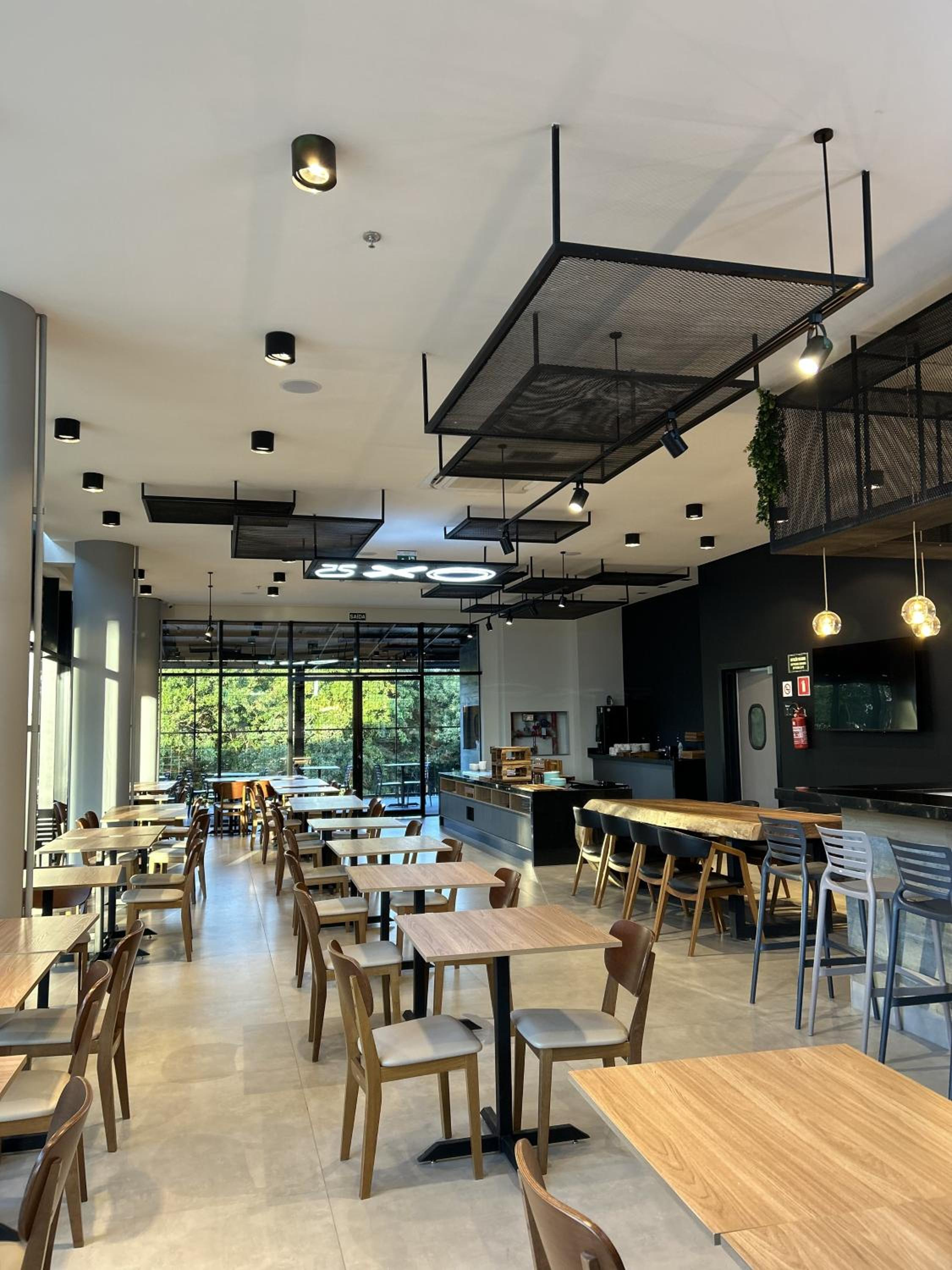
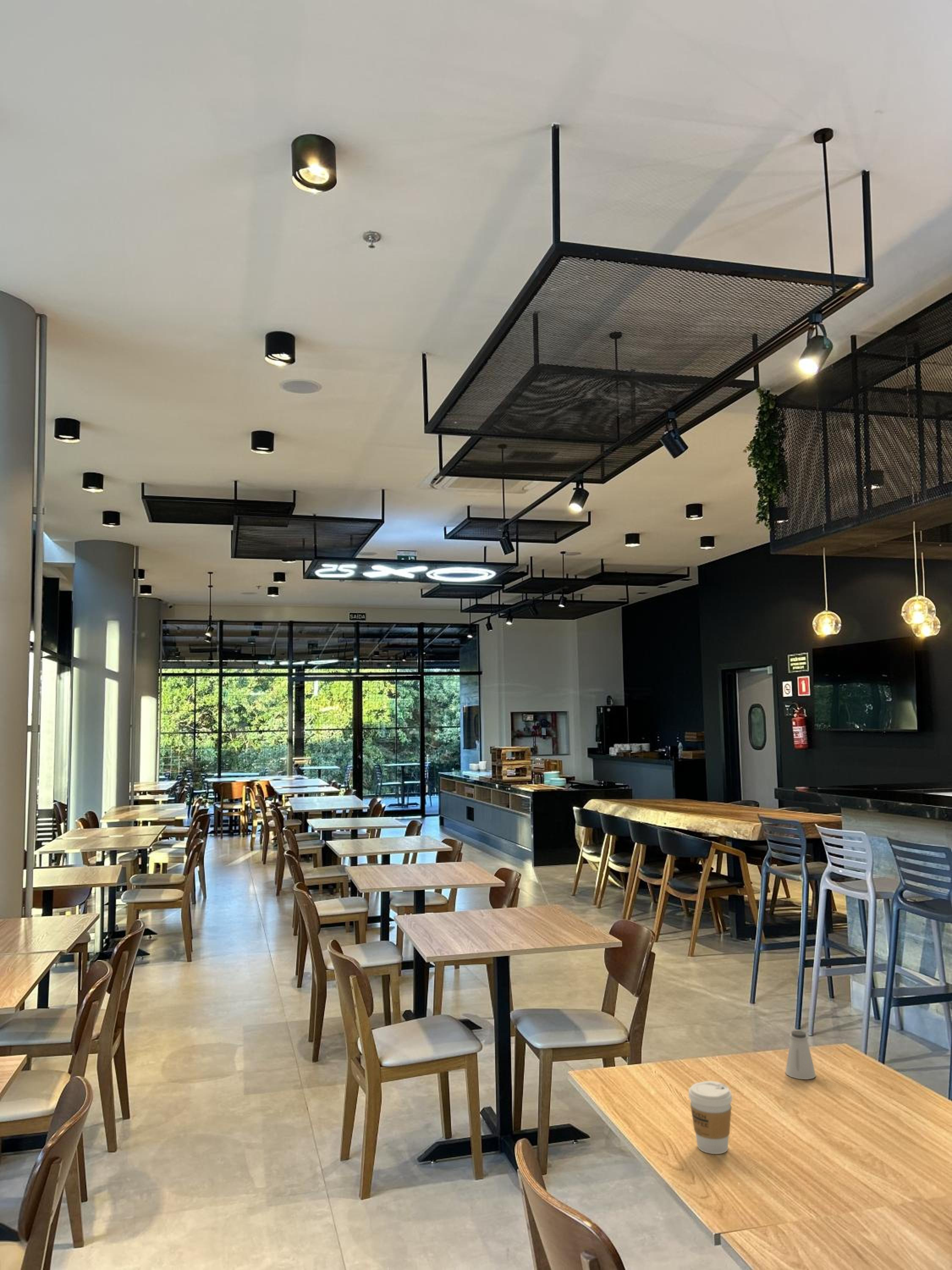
+ coffee cup [688,1080,733,1154]
+ saltshaker [785,1030,817,1080]
